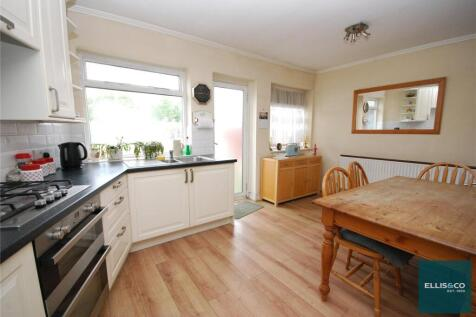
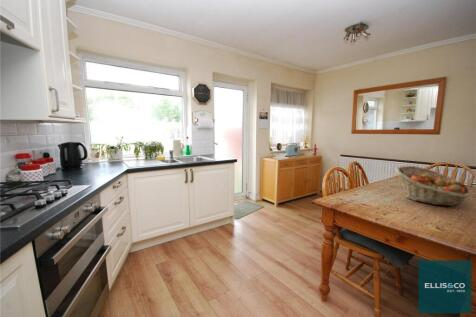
+ fruit basket [394,165,473,207]
